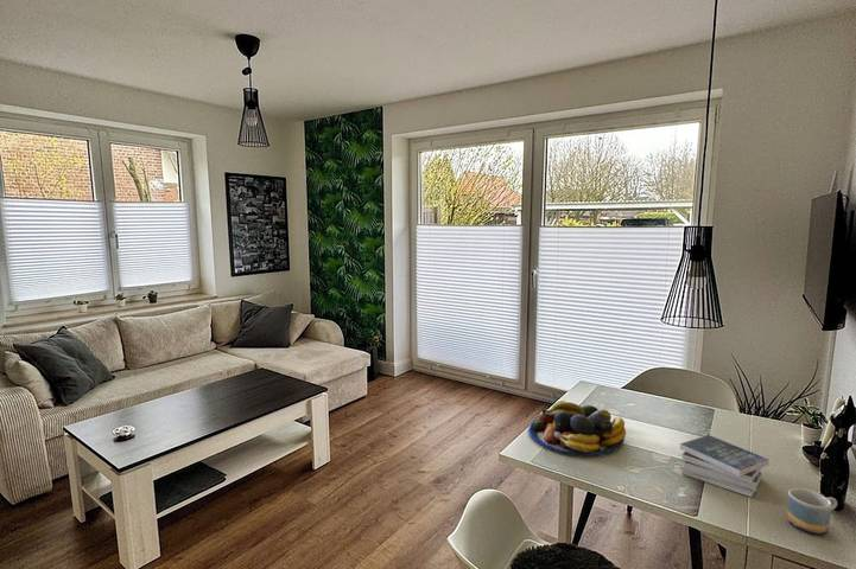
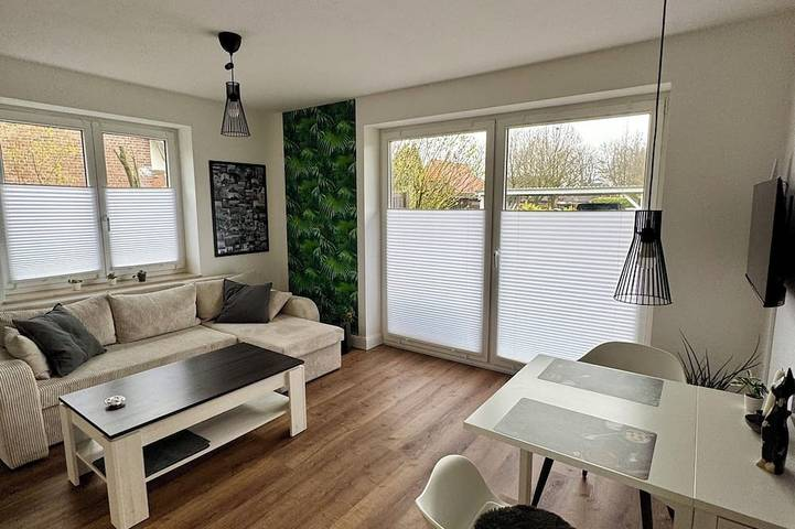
- mug [786,487,838,536]
- book [679,434,771,498]
- fruit bowl [527,399,627,458]
